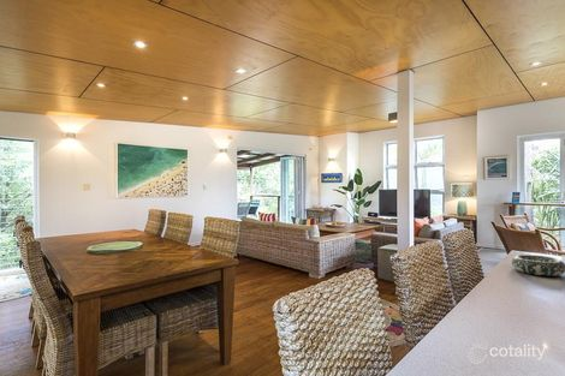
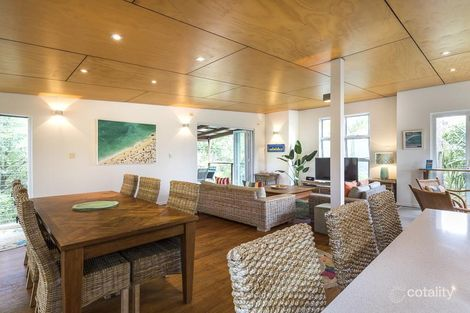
- decorative bowl [511,253,565,277]
